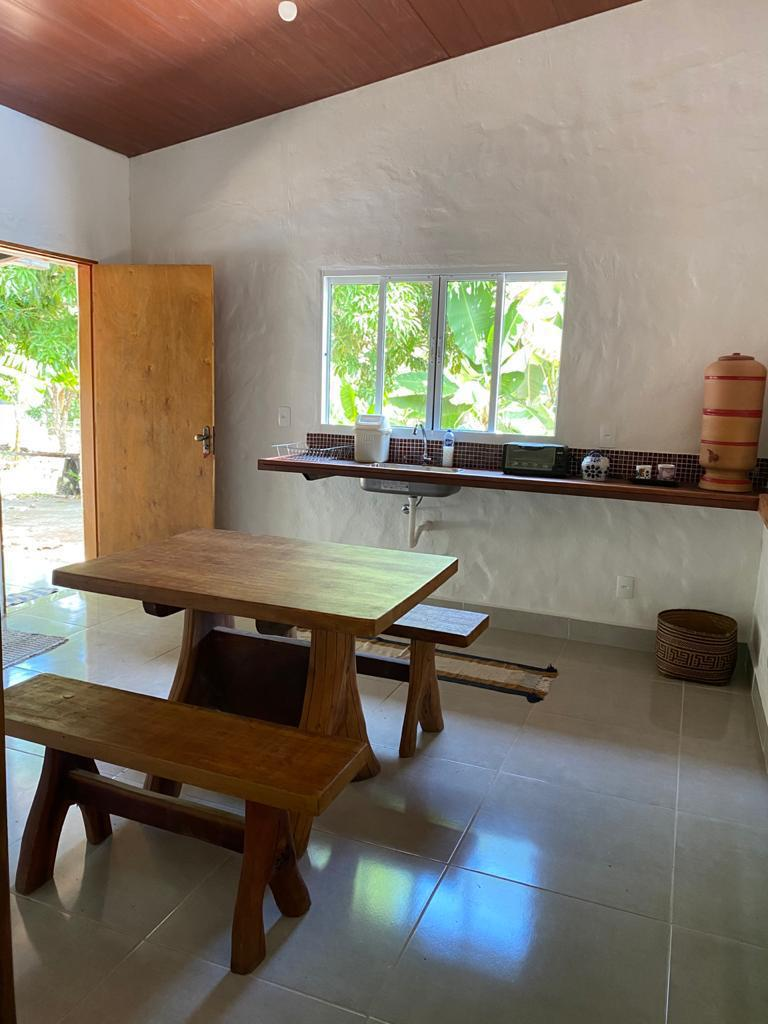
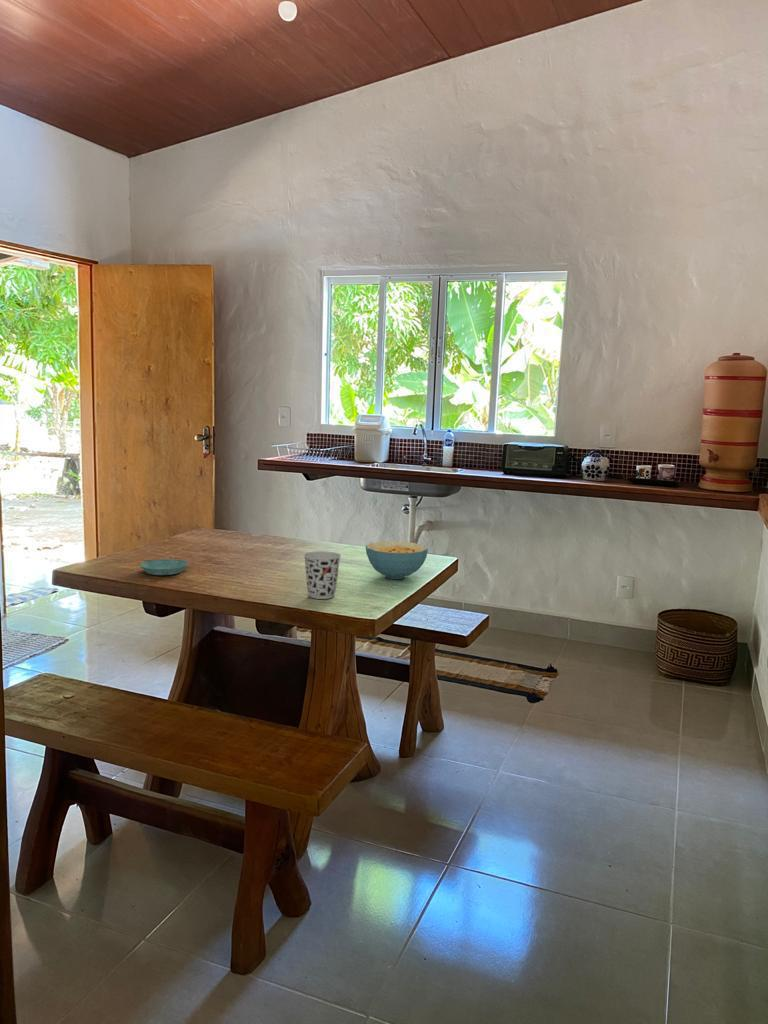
+ cereal bowl [365,540,429,580]
+ saucer [139,558,189,576]
+ cup [303,550,342,600]
